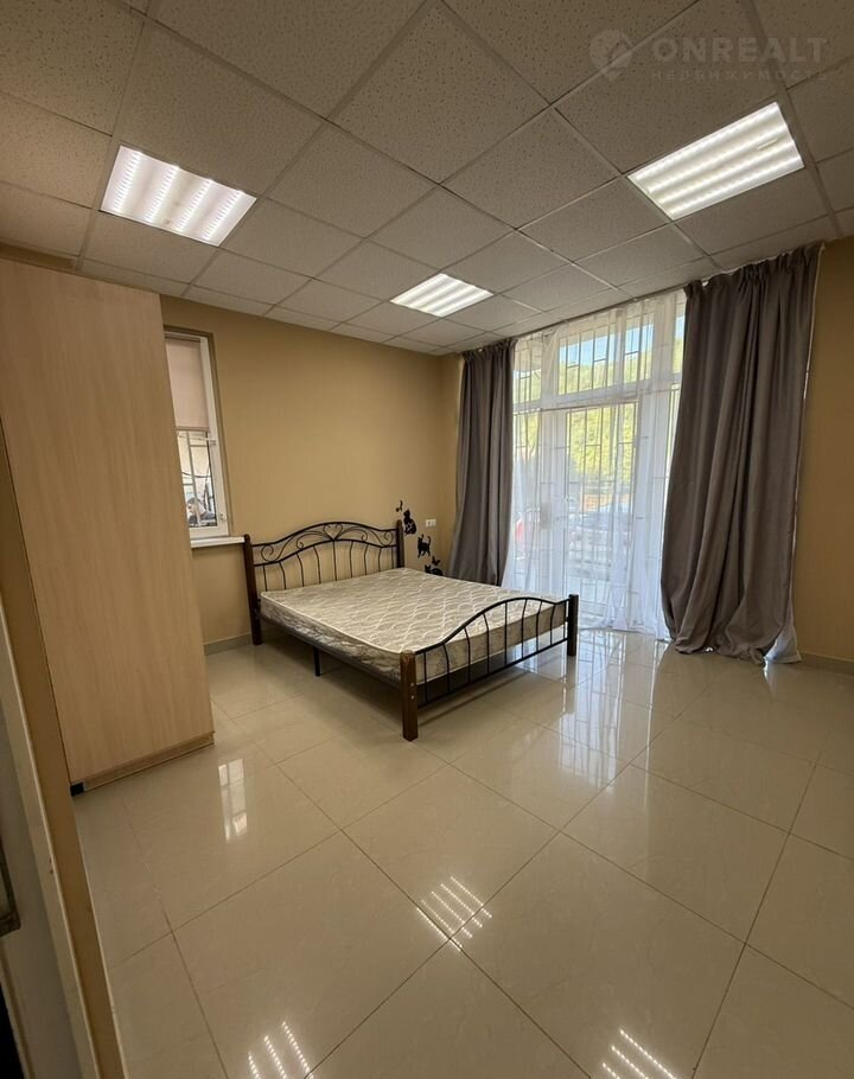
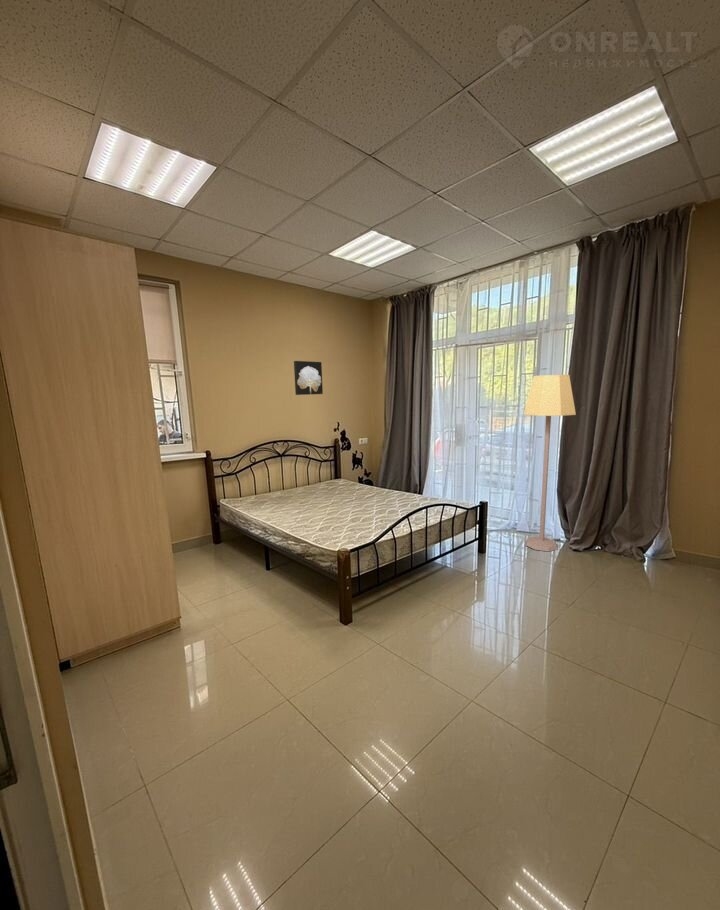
+ wall art [293,360,324,396]
+ lamp [523,374,577,552]
